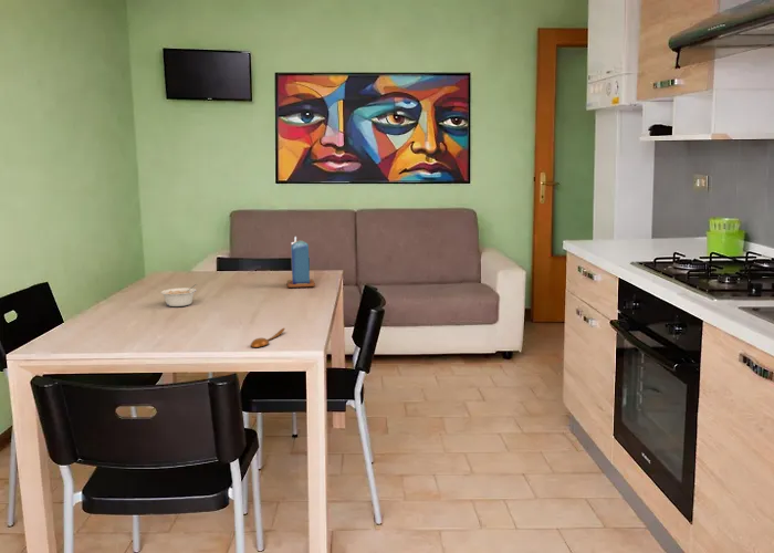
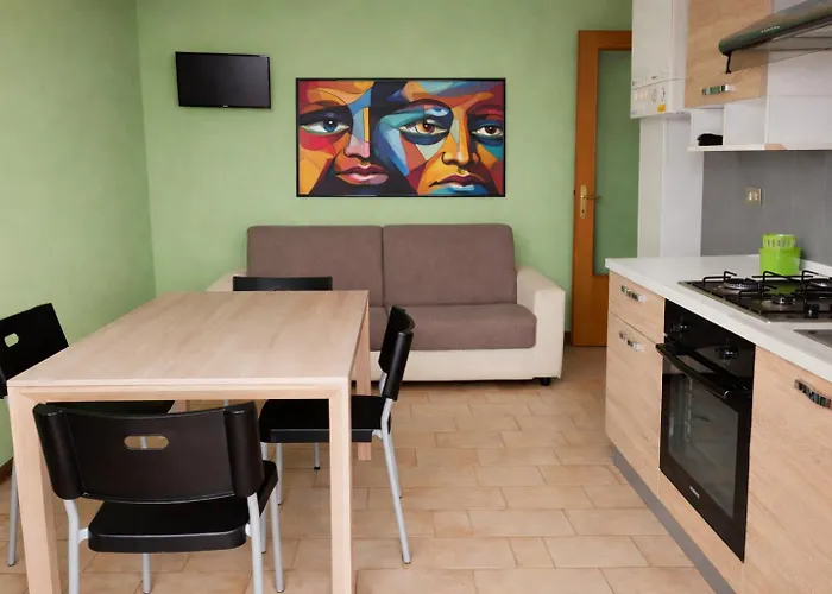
- legume [159,283,198,307]
- candle [286,236,316,289]
- spoon [250,327,285,348]
